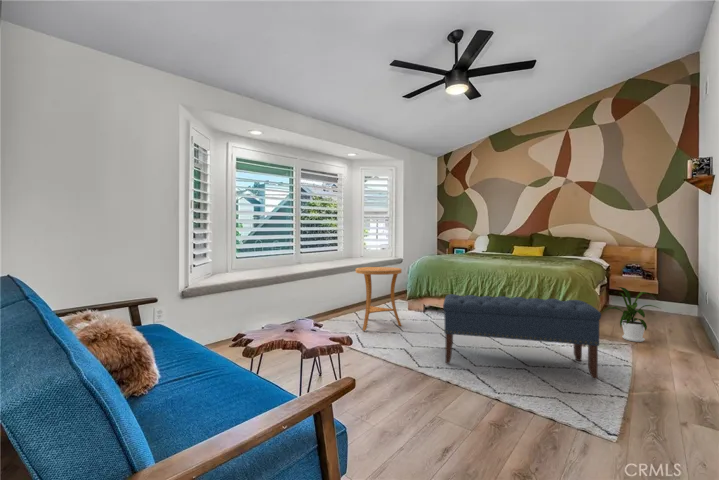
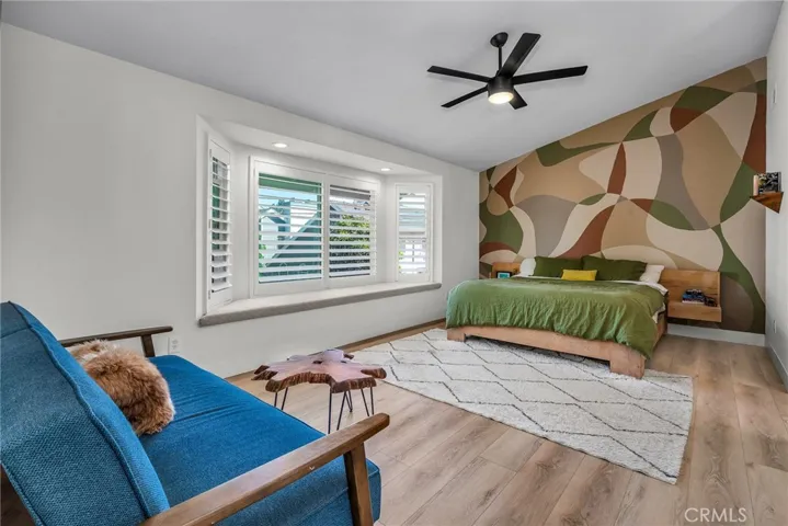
- bench [442,293,602,380]
- side table [354,266,403,332]
- house plant [601,286,662,343]
